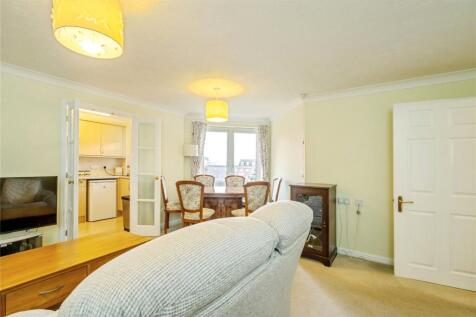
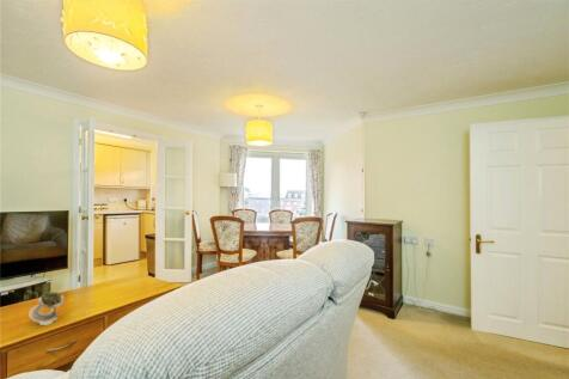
+ succulent plant [27,291,66,326]
